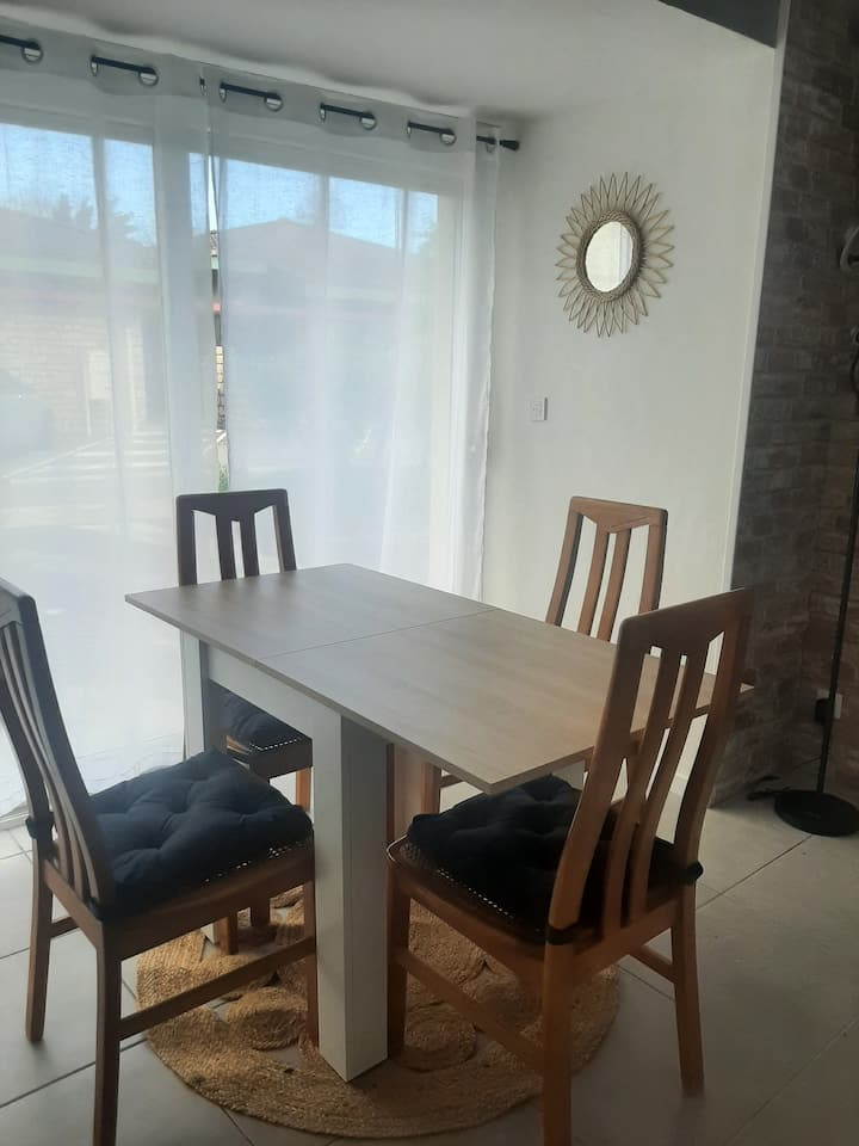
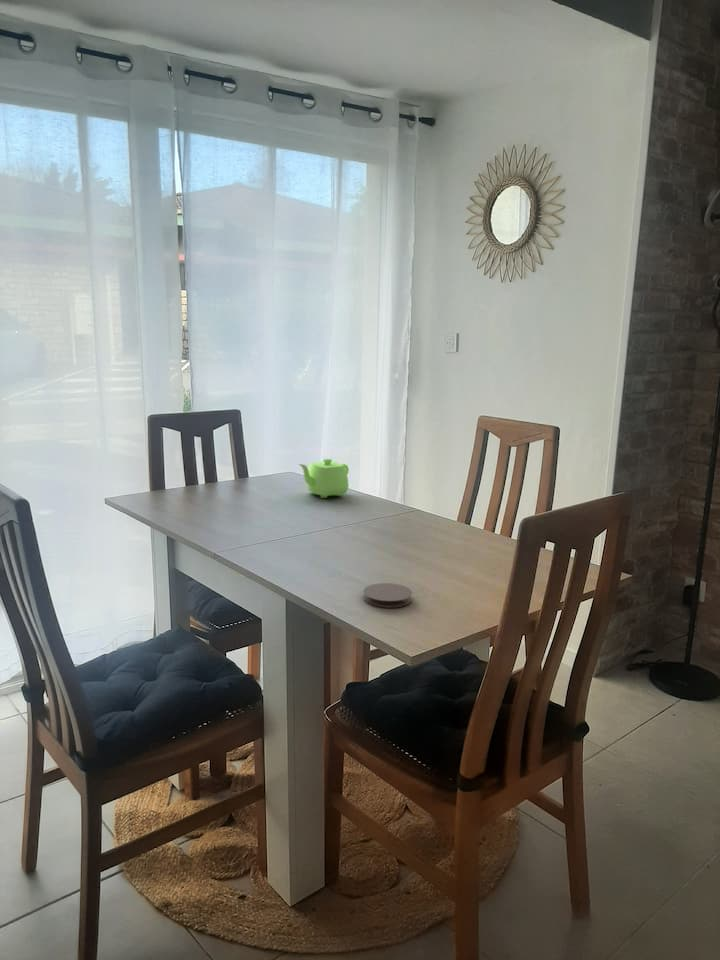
+ teapot [298,458,350,499]
+ coaster [362,582,413,609]
